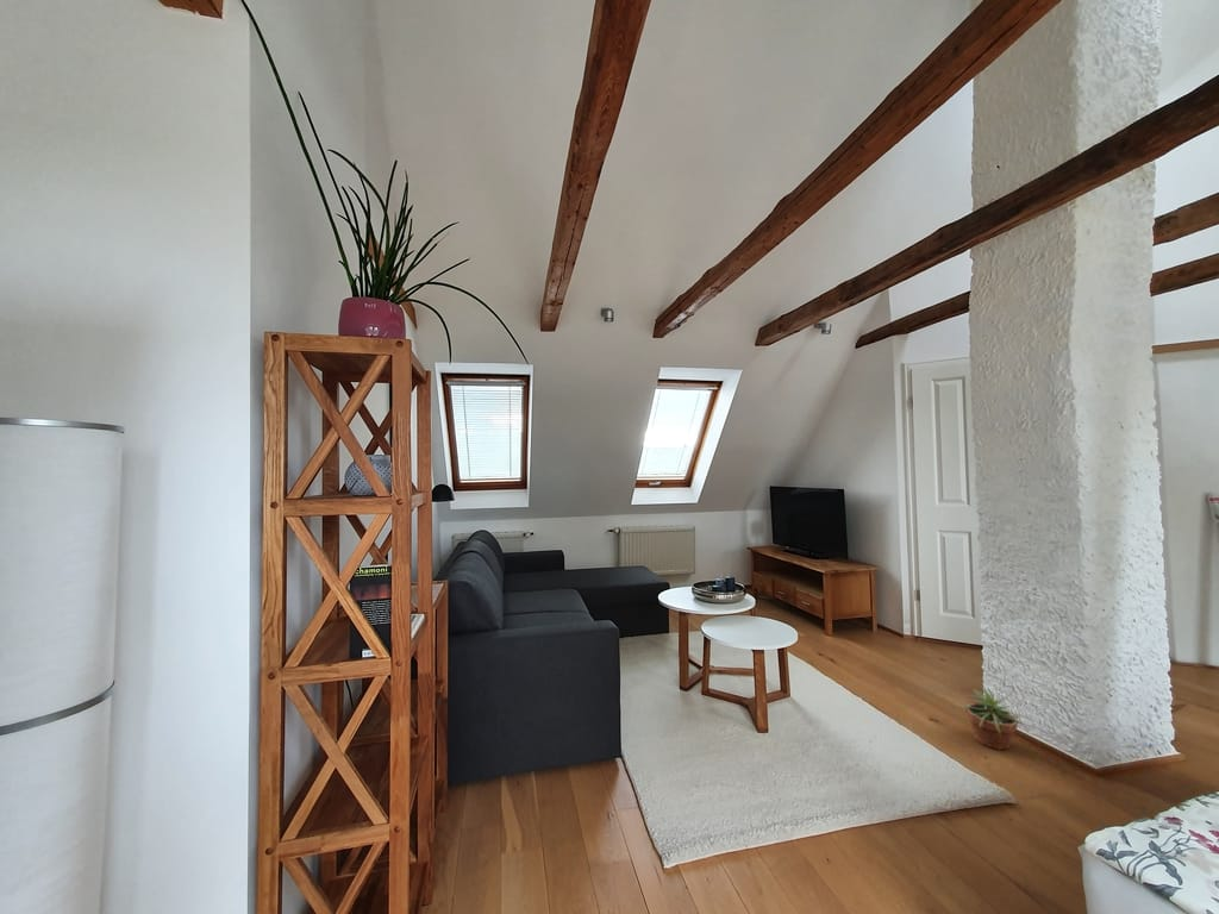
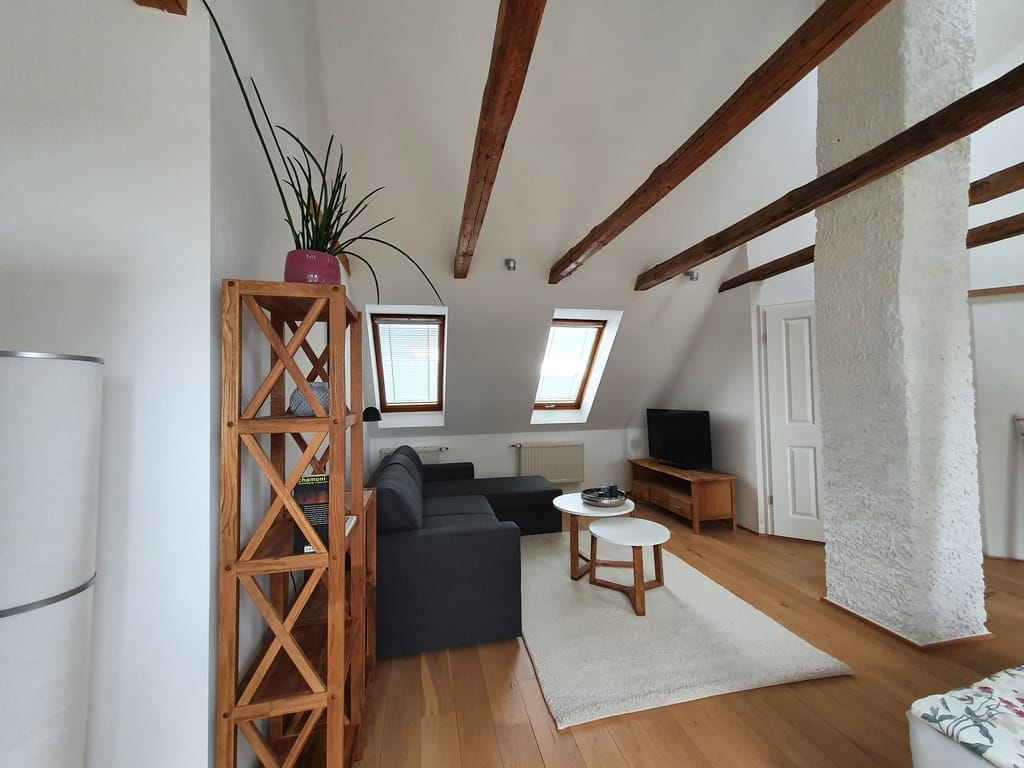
- potted plant [954,686,1037,751]
